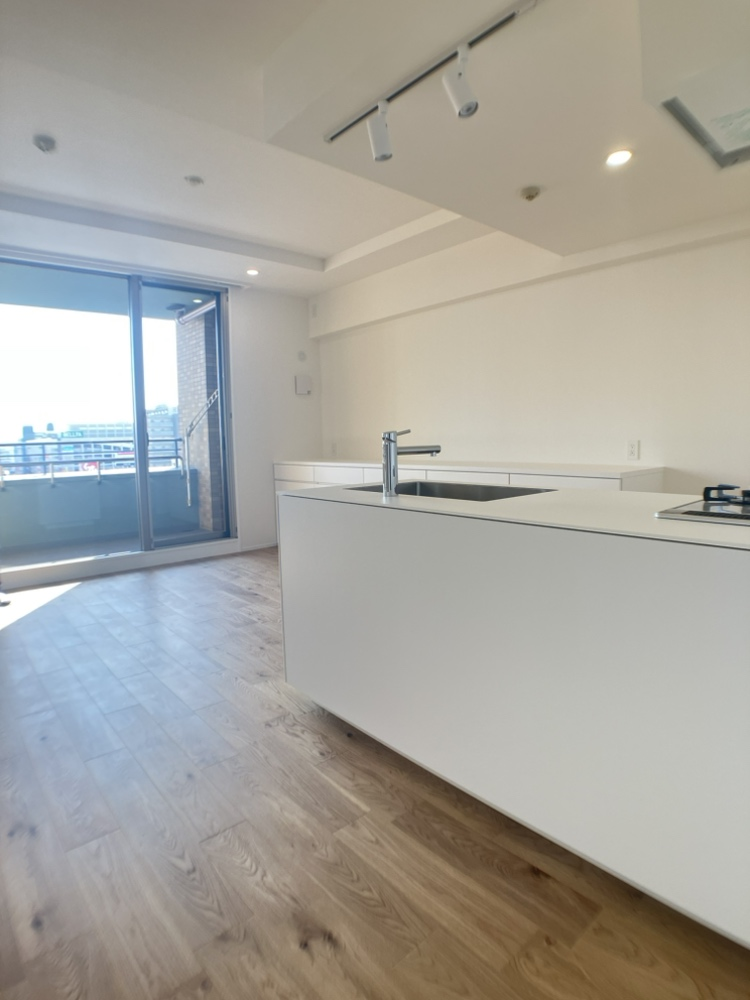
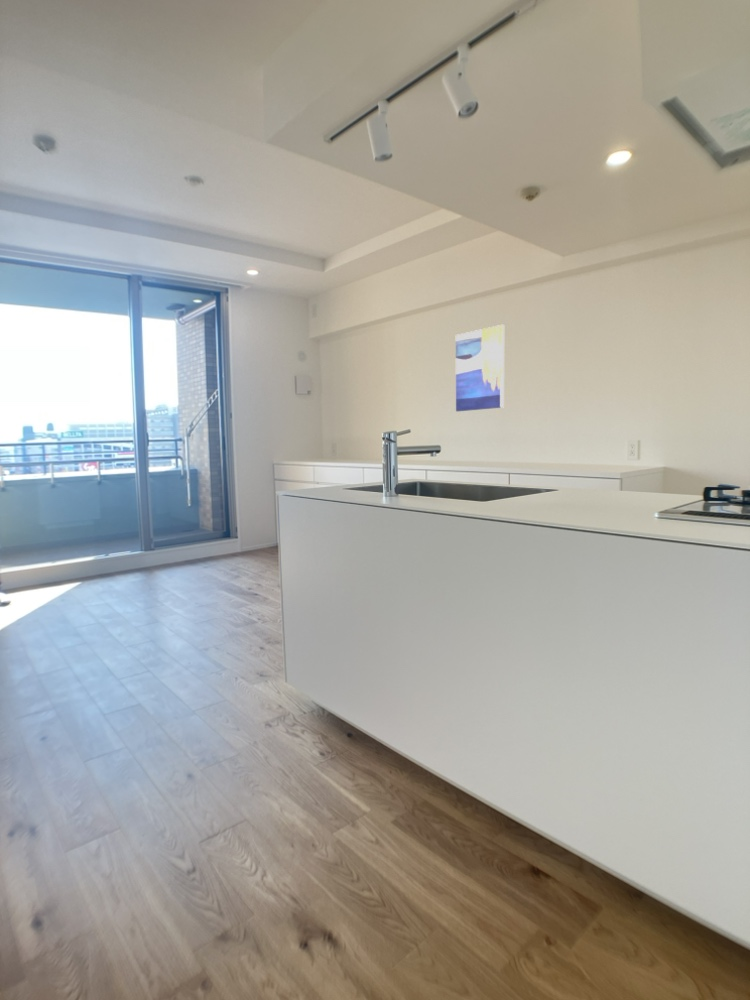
+ wall art [455,324,505,412]
